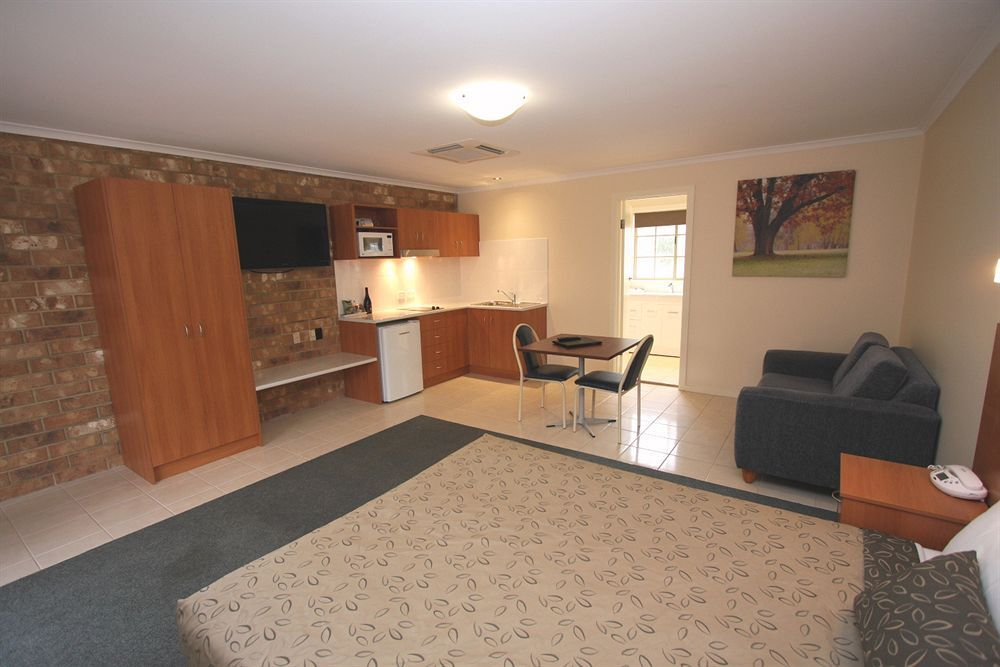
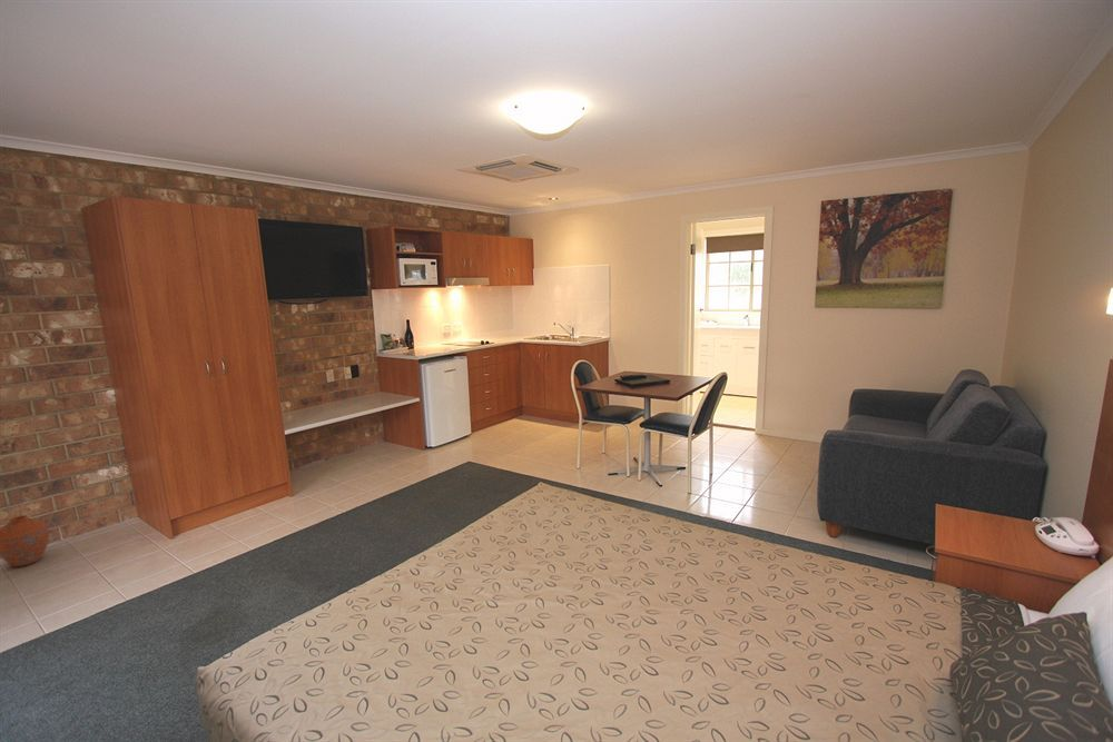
+ vase [0,514,50,567]
